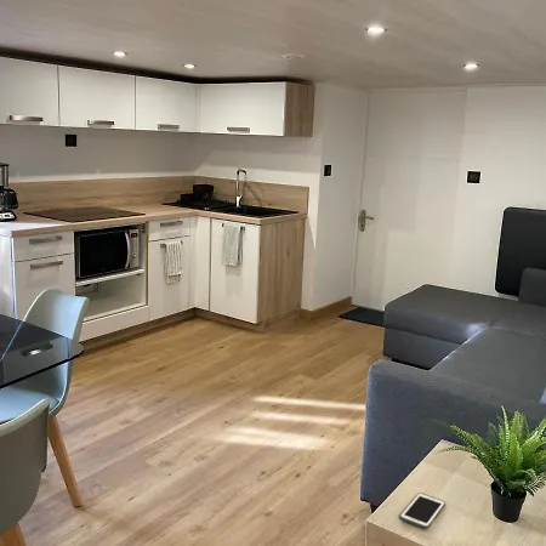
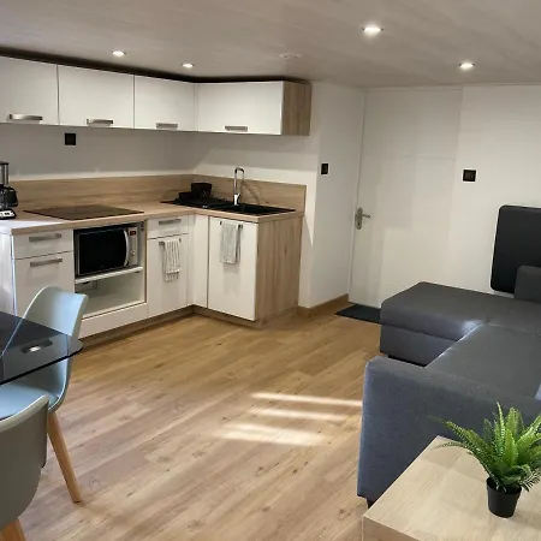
- cell phone [399,491,447,530]
